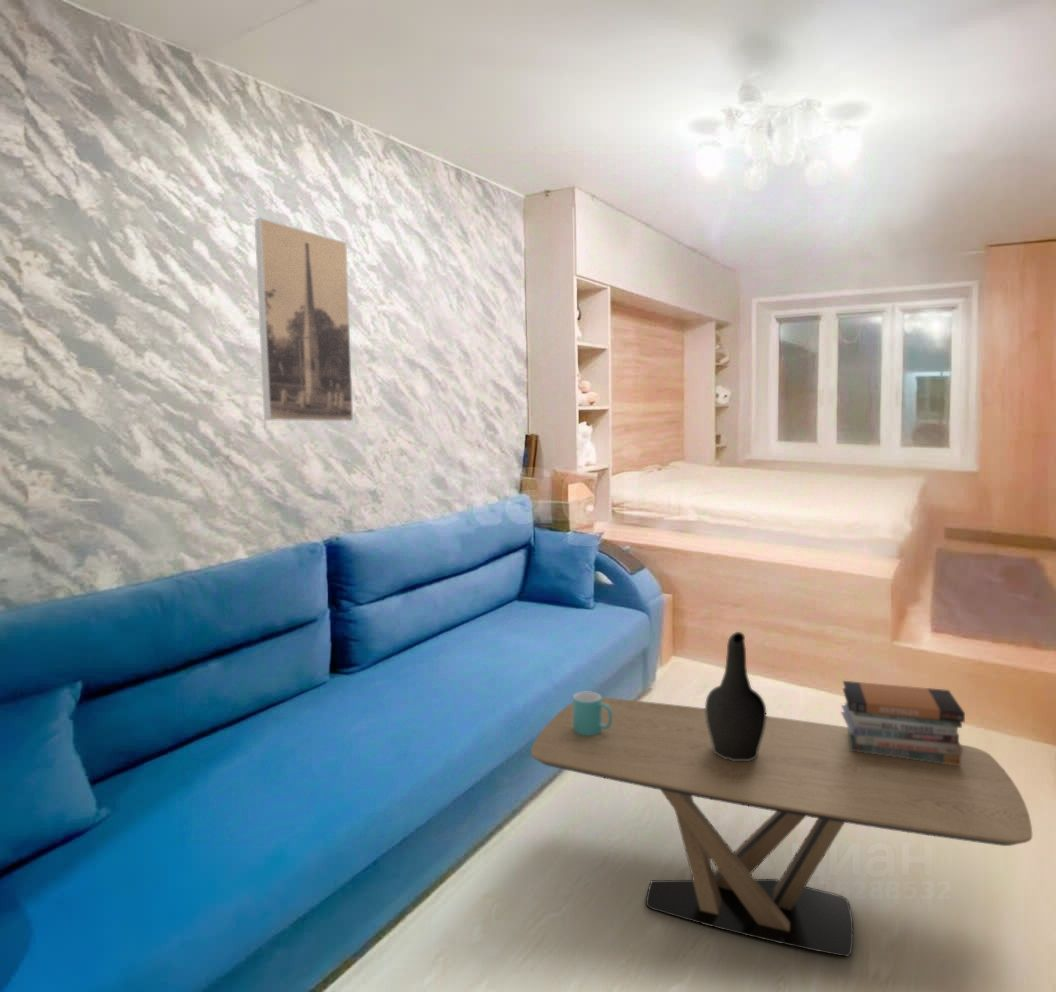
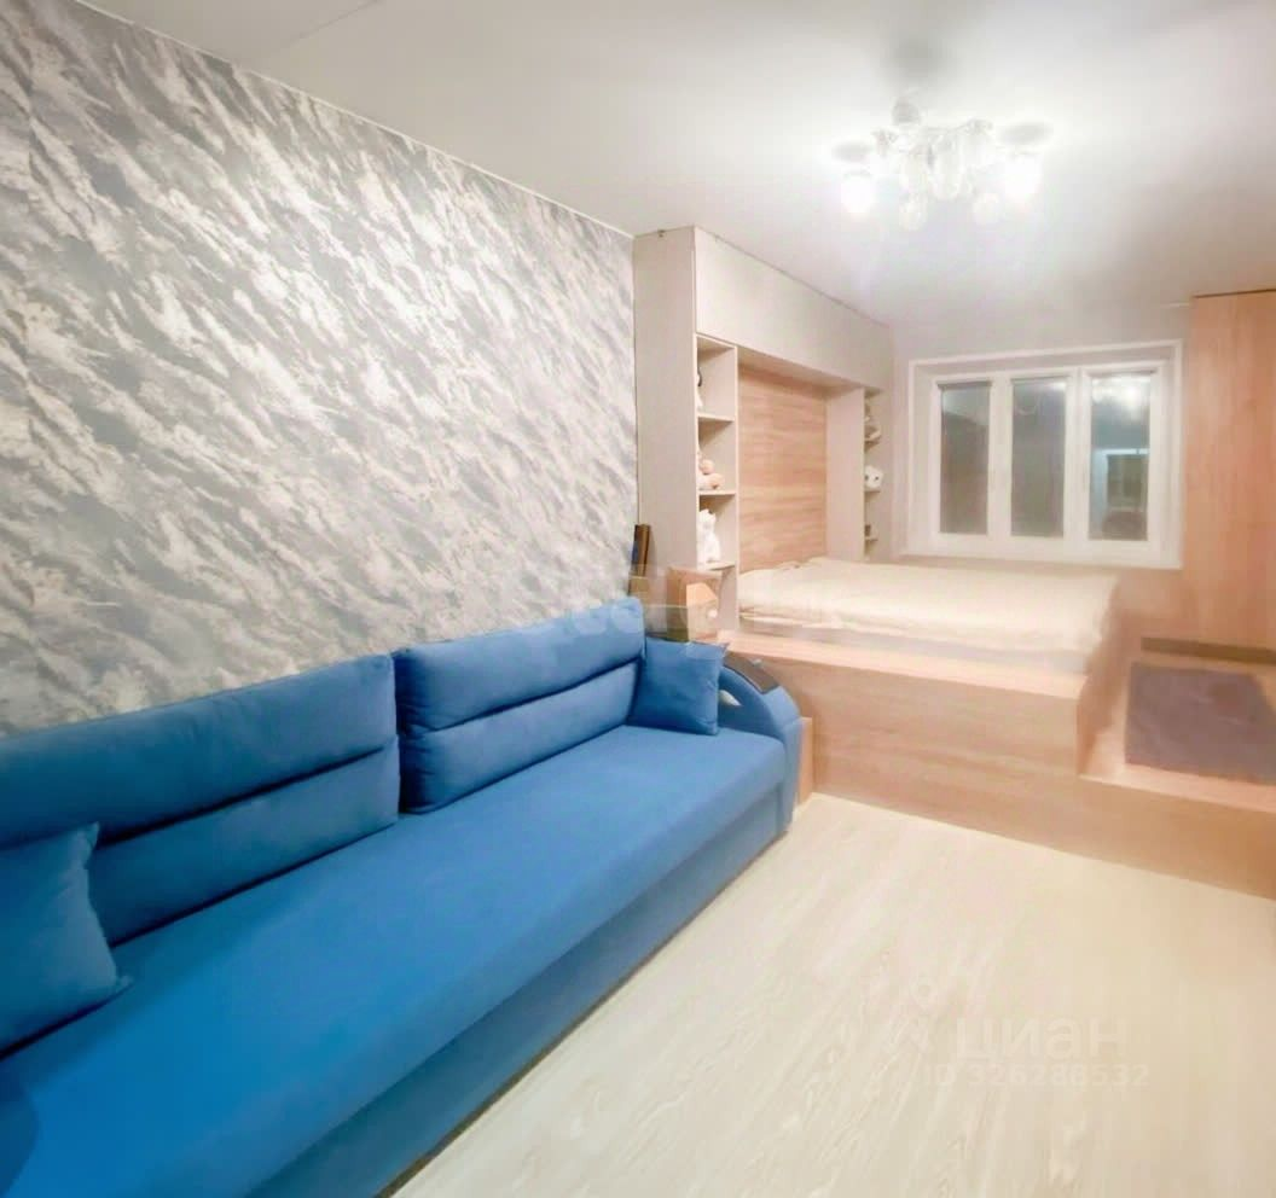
- decorative vase [704,631,767,761]
- mug [572,691,612,735]
- book stack [840,680,966,766]
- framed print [253,217,354,422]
- coffee table [530,696,1033,958]
